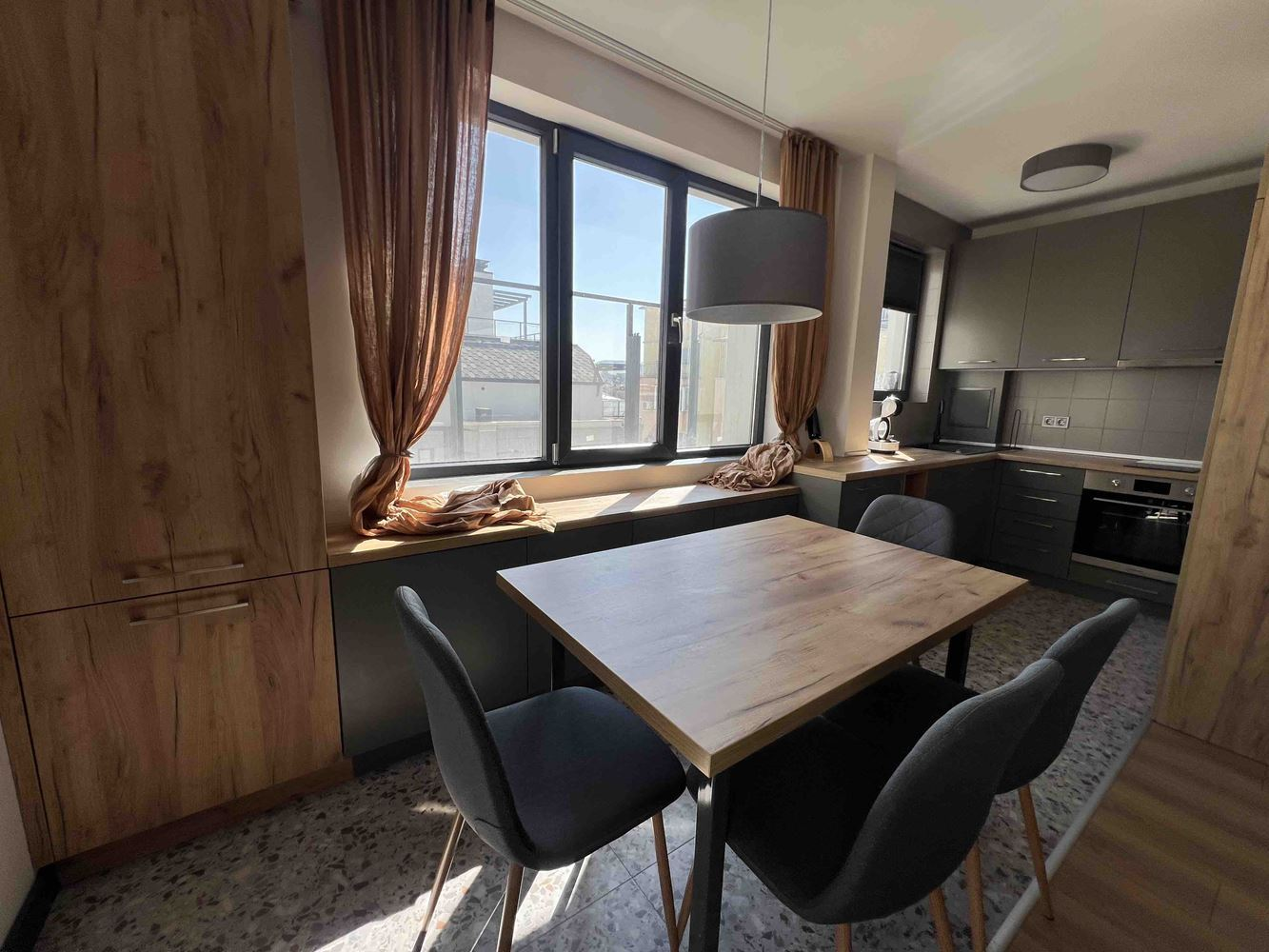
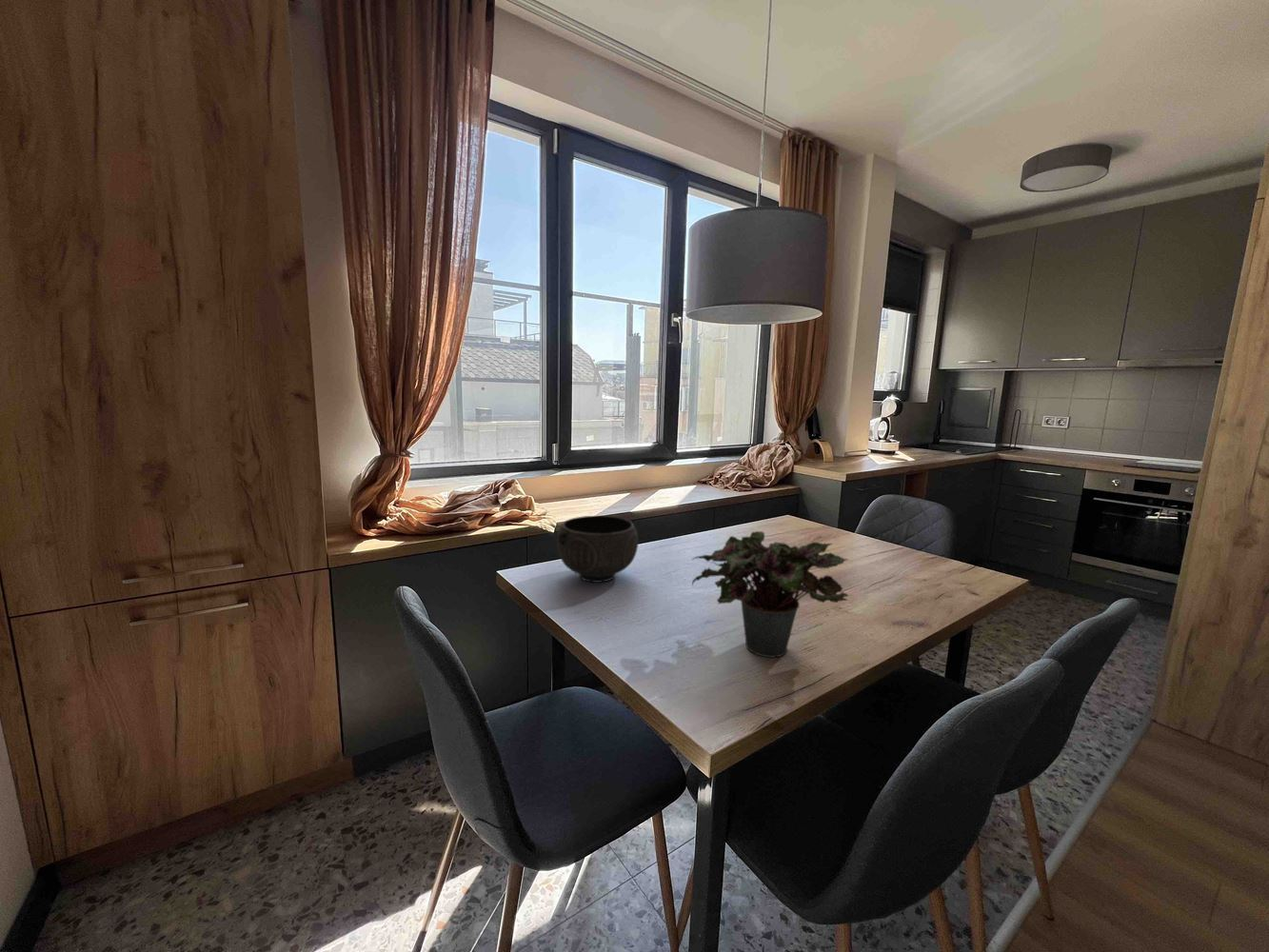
+ potted plant [690,530,849,658]
+ bowl [556,515,639,584]
